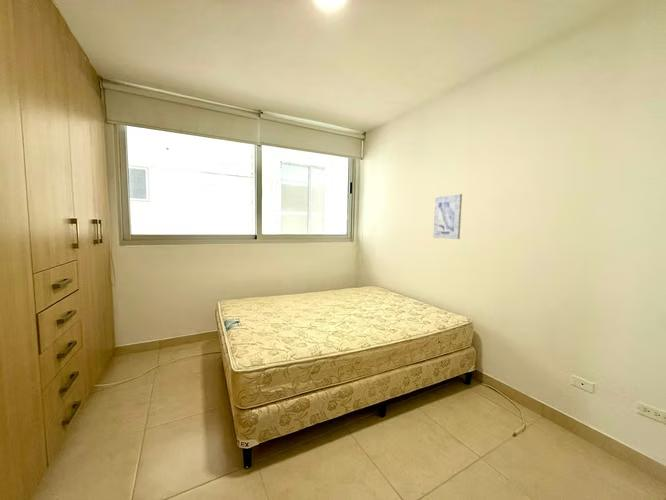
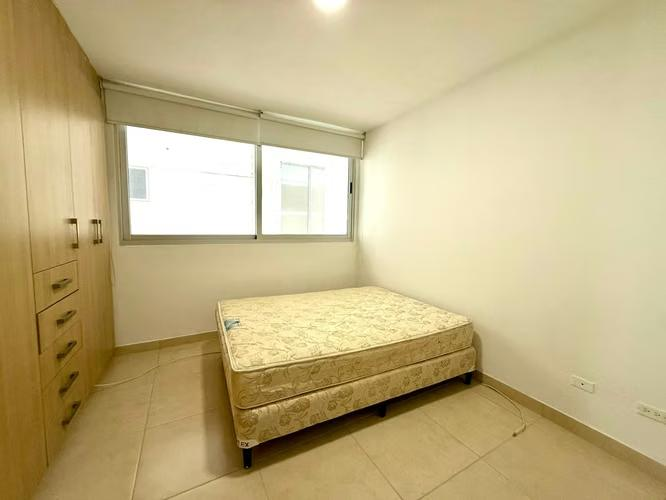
- wall art [432,193,463,240]
